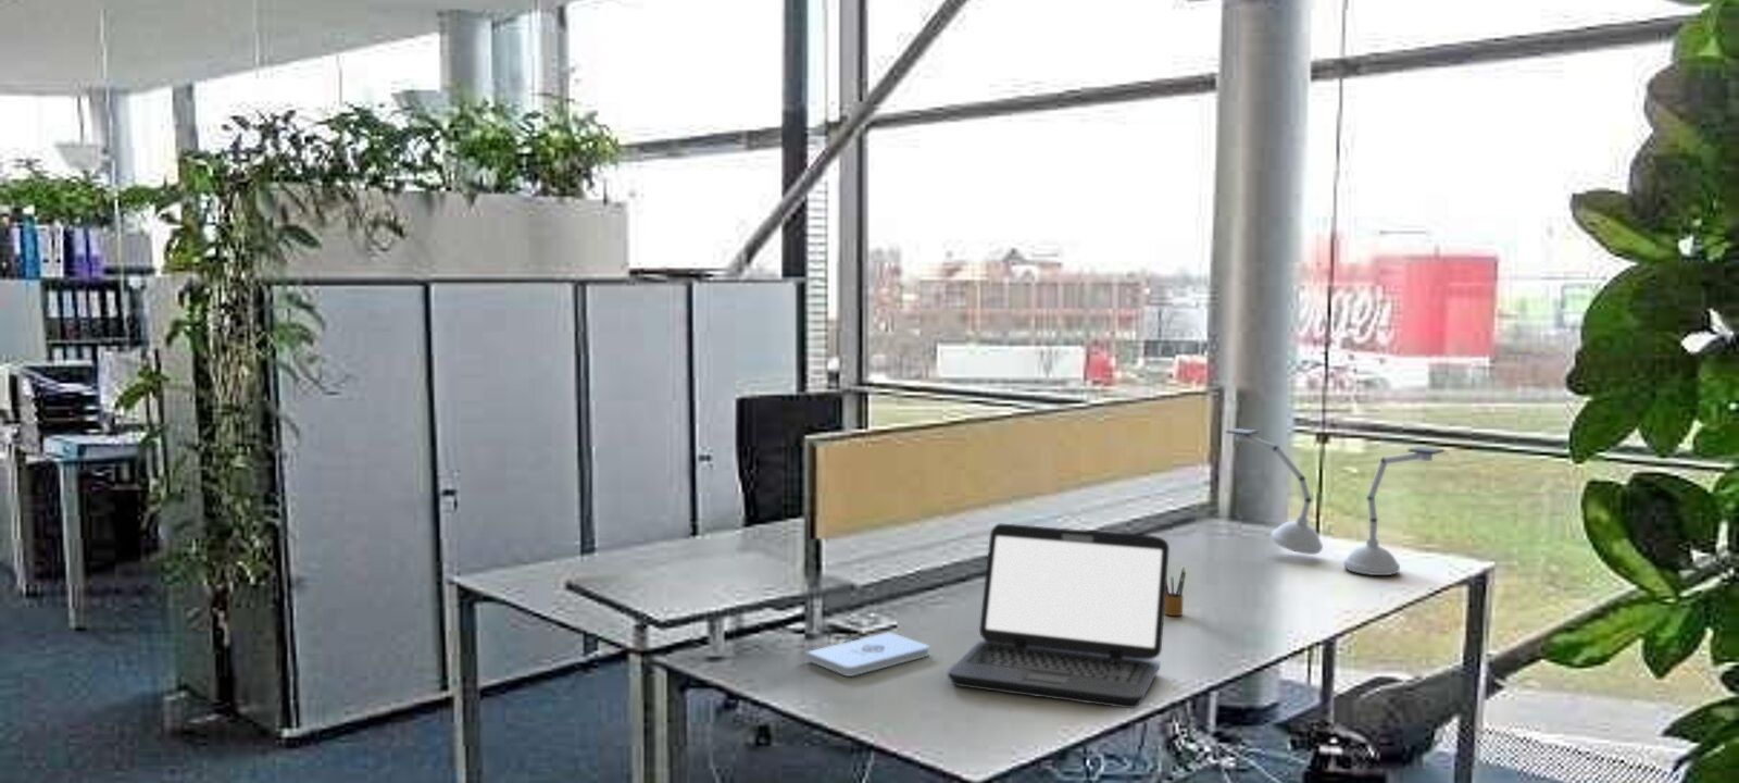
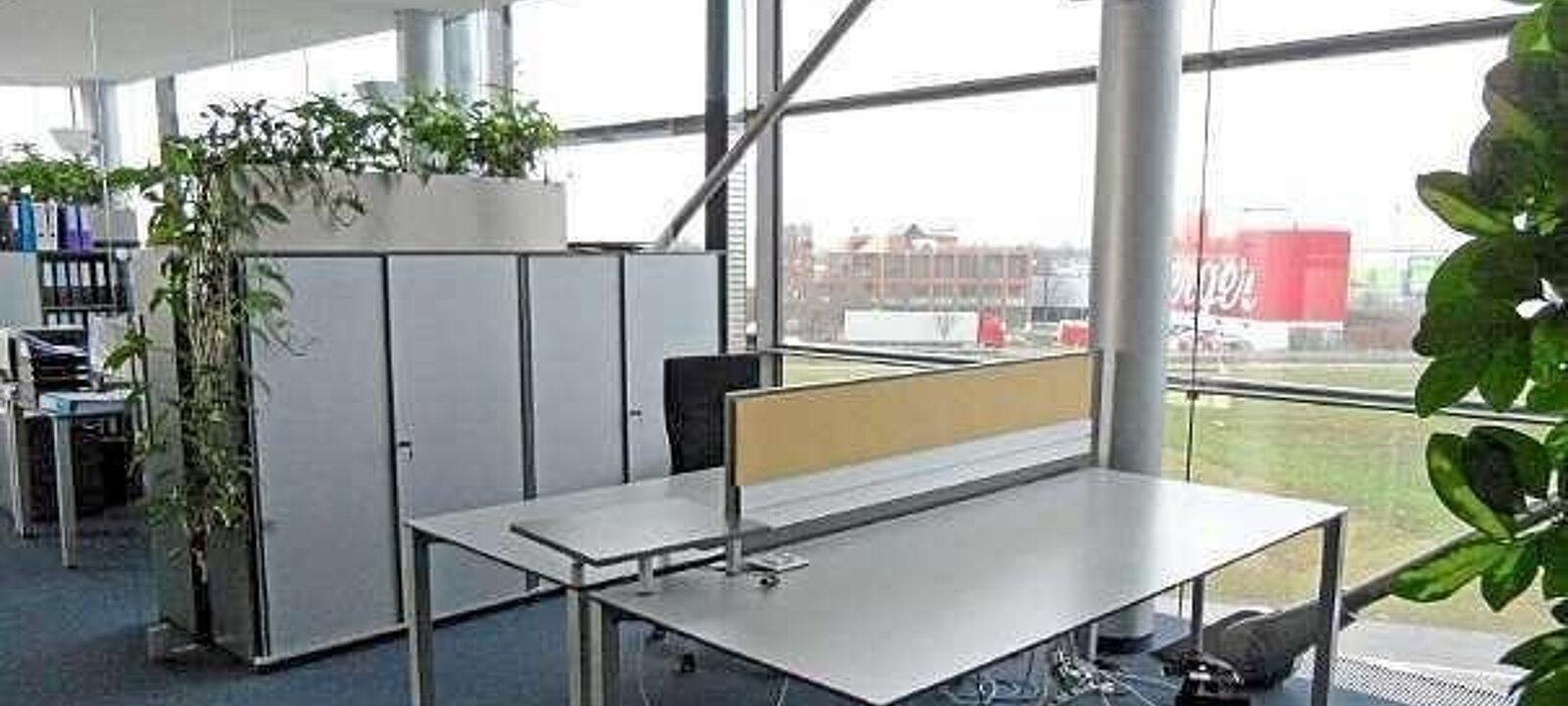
- desk lamp [1224,427,1445,577]
- laptop [947,523,1170,709]
- notepad [805,631,930,678]
- pencil box [1165,568,1187,617]
